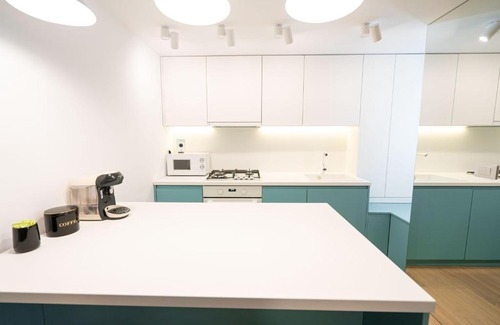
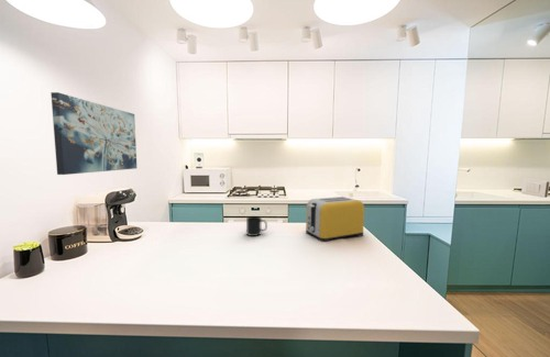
+ toaster [305,196,365,243]
+ wall art [50,91,138,176]
+ mug [245,215,268,237]
